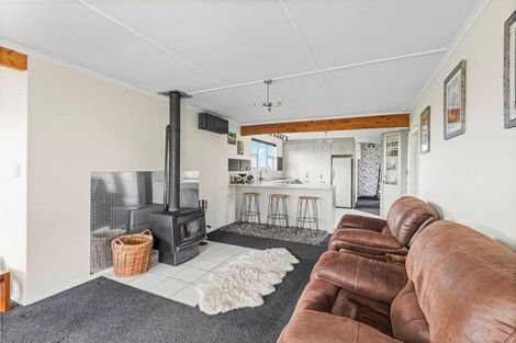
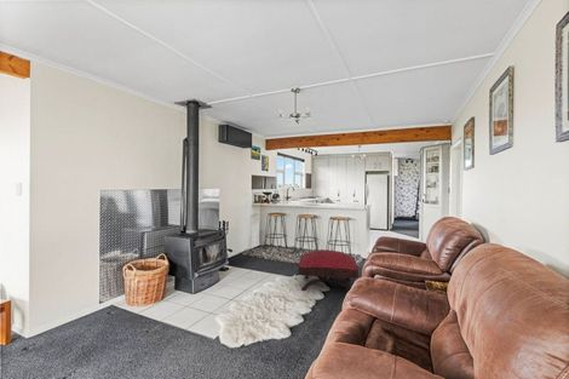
+ ottoman [298,249,360,292]
